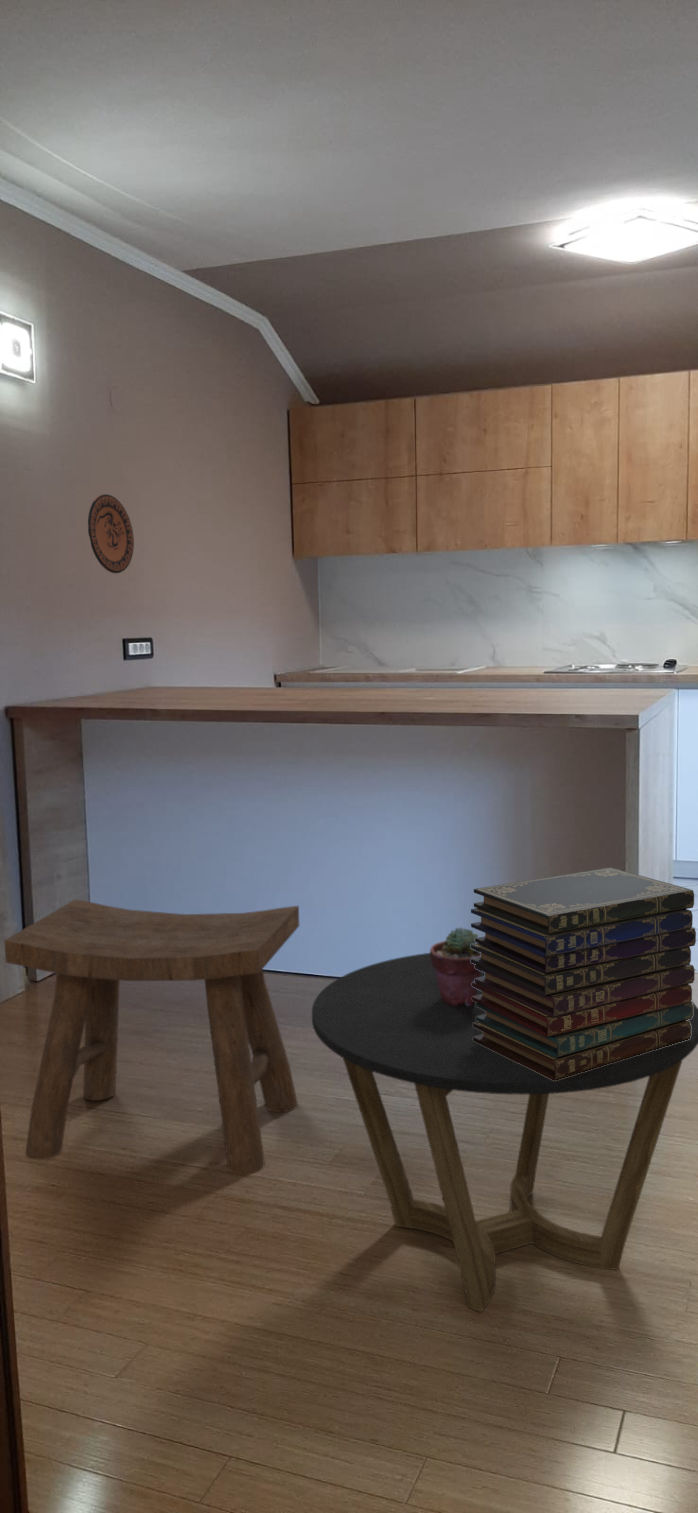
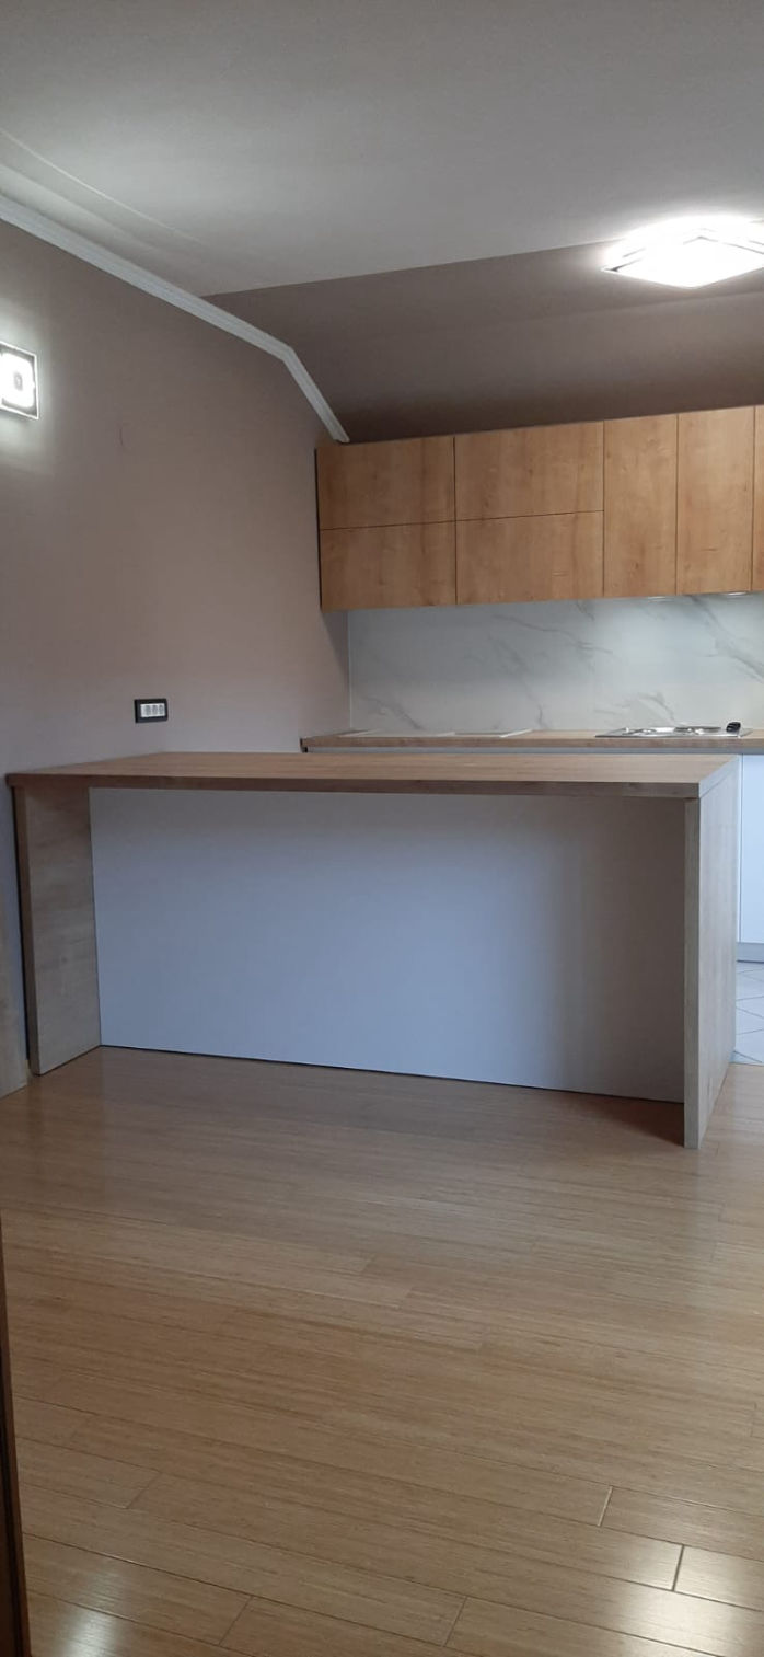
- book stack [470,866,697,1081]
- stool [3,898,300,1175]
- potted succulent [429,926,481,1006]
- decorative plate [87,493,135,574]
- side table [311,952,698,1314]
